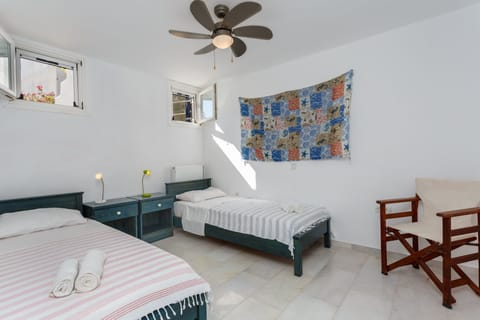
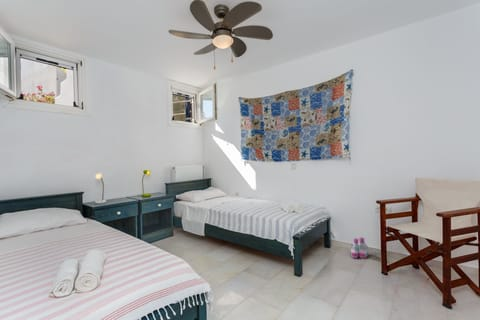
+ boots [349,237,369,259]
